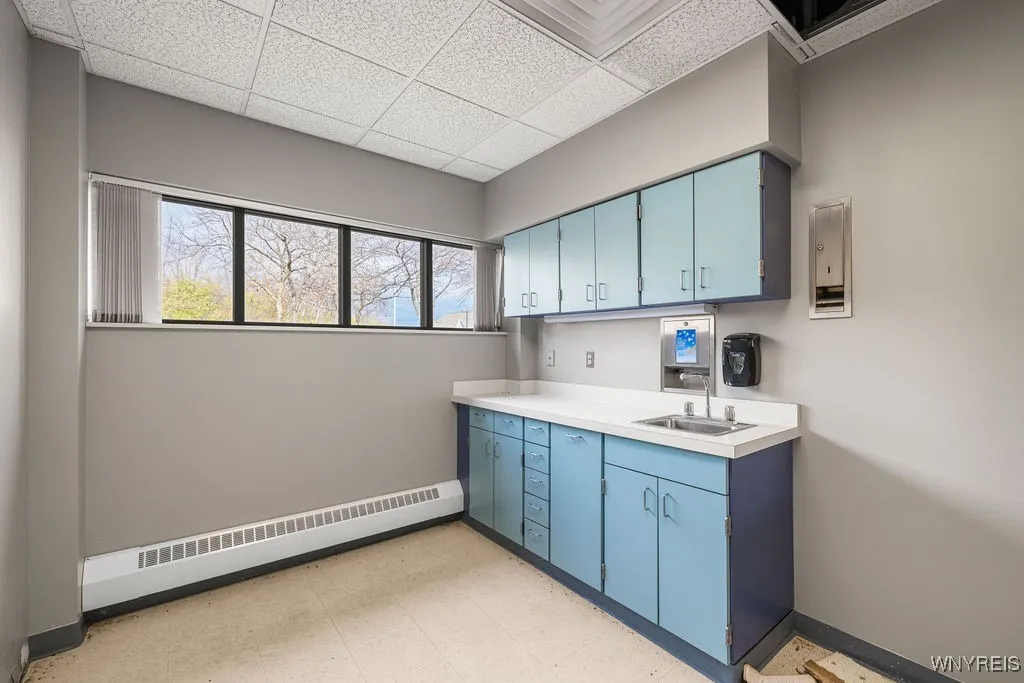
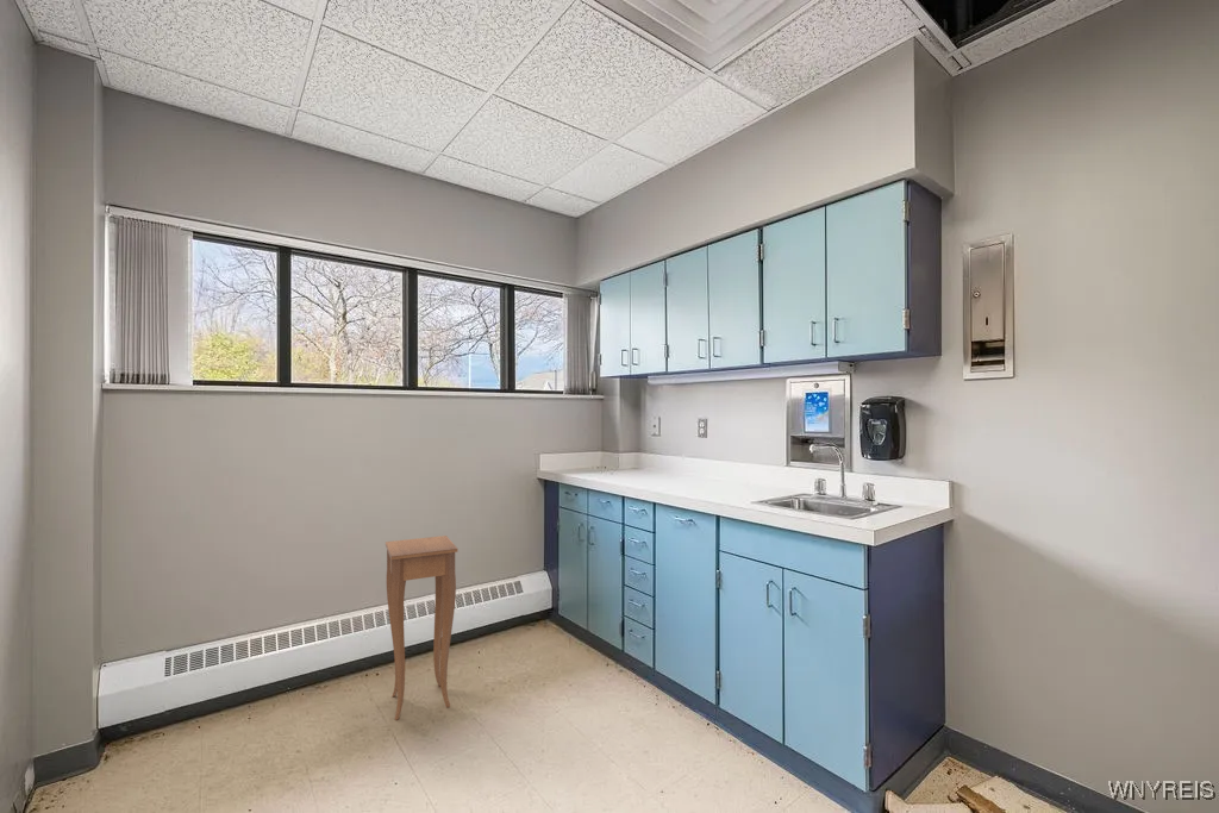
+ side table [385,534,458,721]
